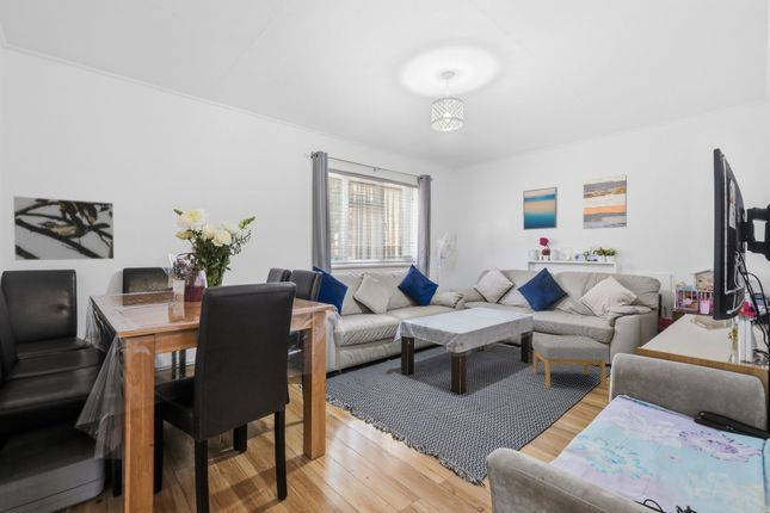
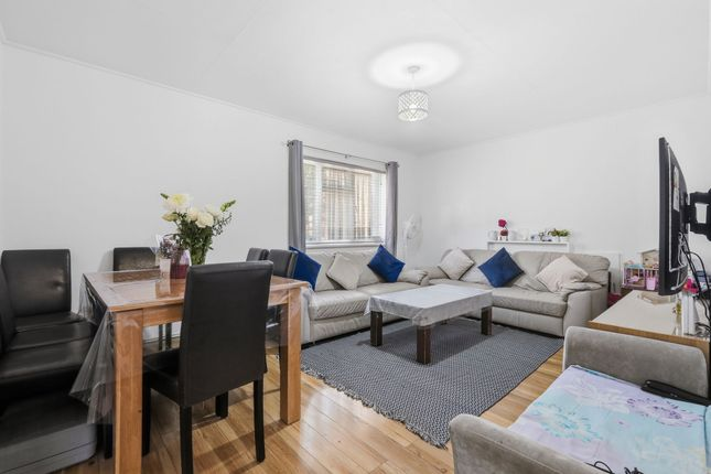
- wall art [583,174,628,230]
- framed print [12,194,116,261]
- wall art [522,186,559,231]
- footstool [531,334,609,389]
